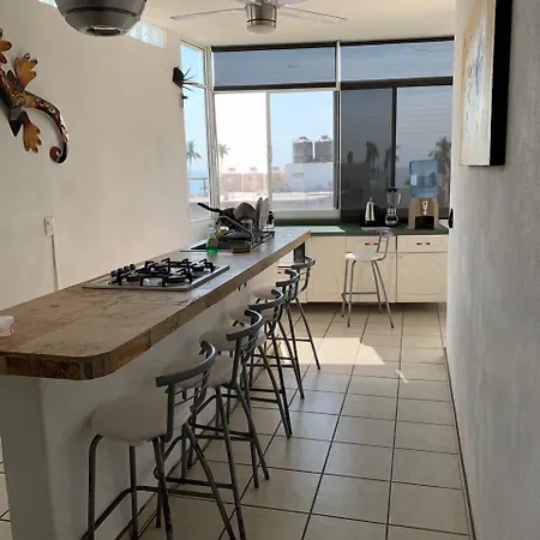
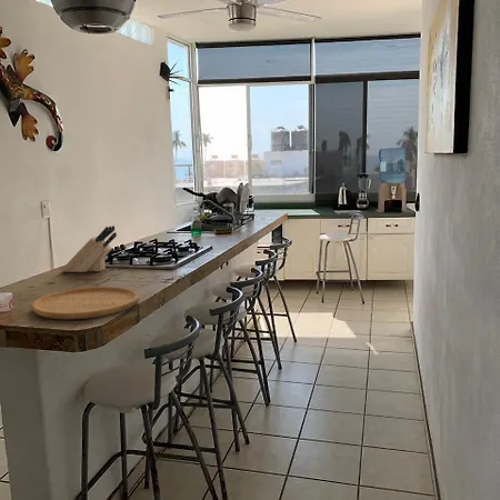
+ cutting board [31,286,140,320]
+ knife block [60,224,118,273]
